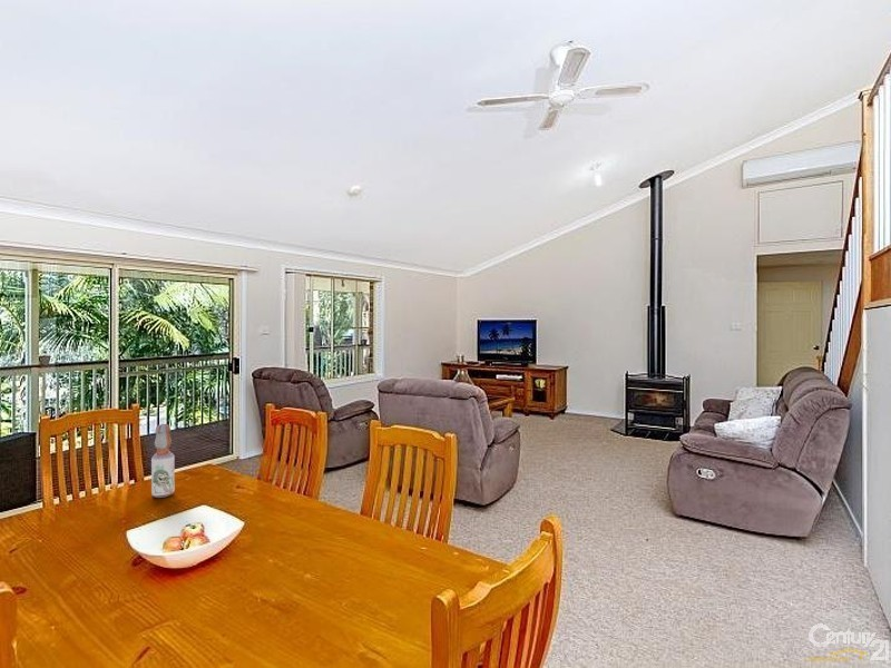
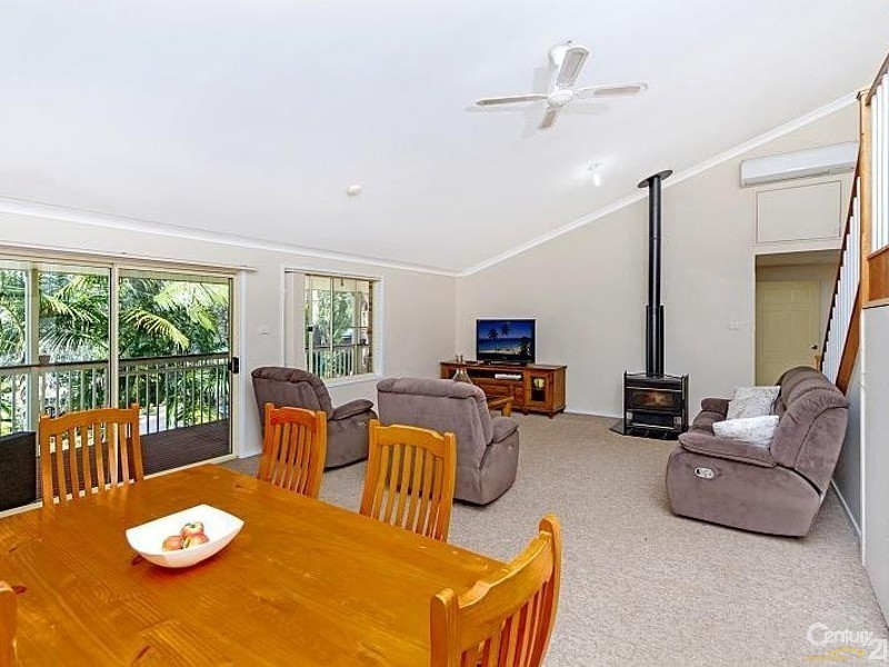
- bottle [150,423,176,499]
